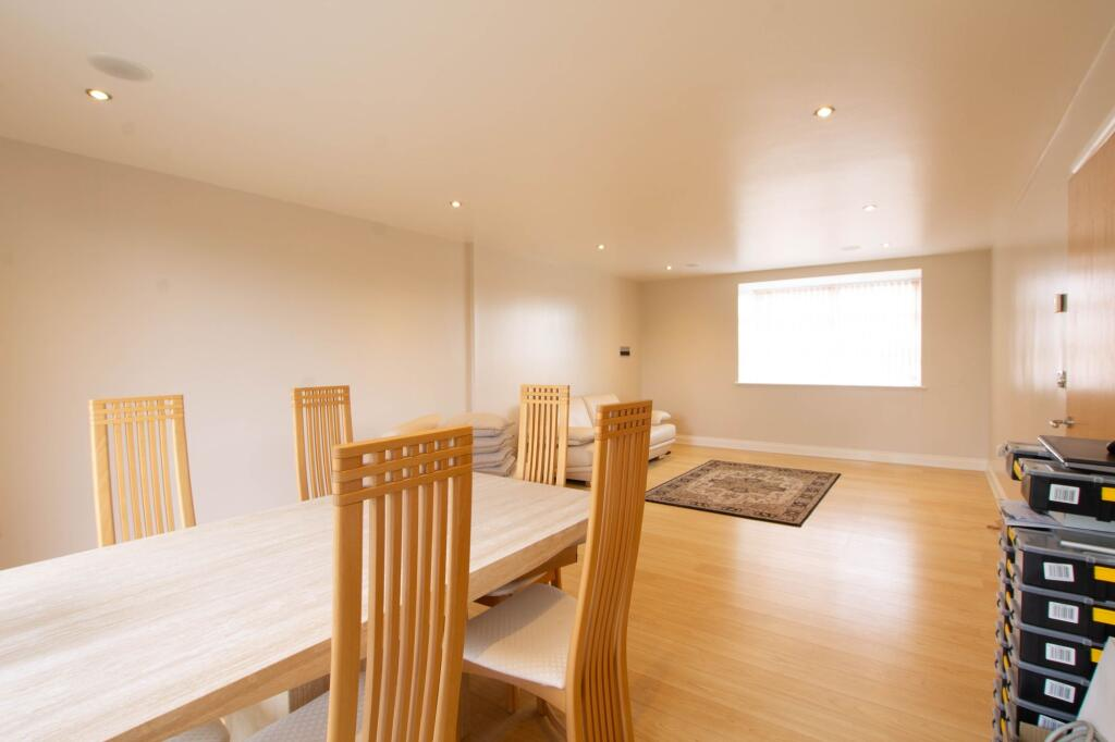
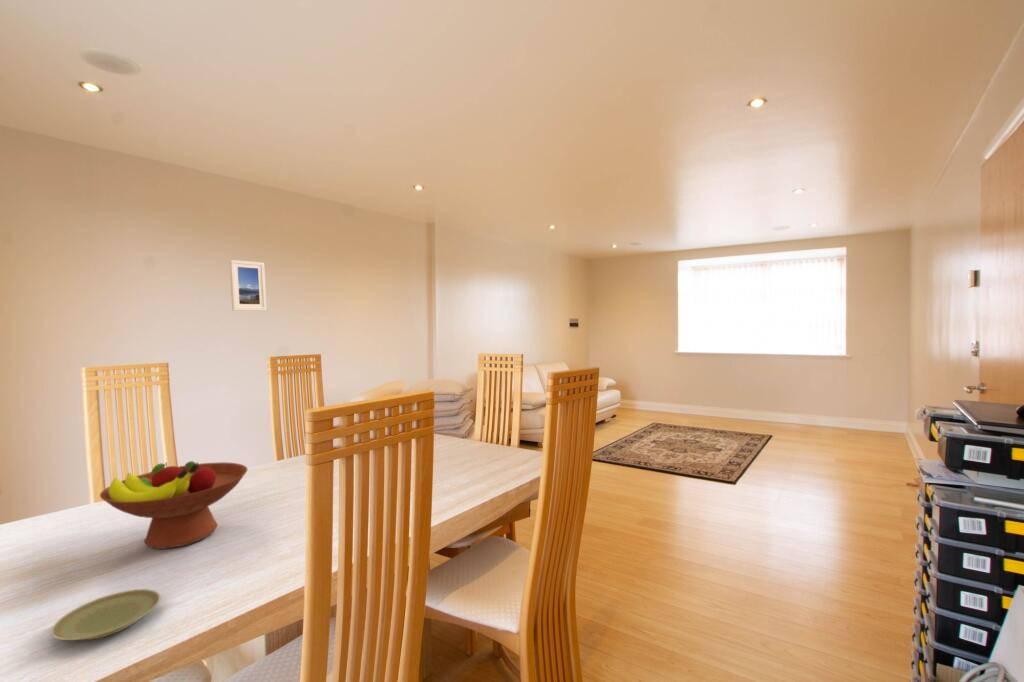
+ fruit bowl [99,460,248,550]
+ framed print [229,259,268,312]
+ plate [50,588,161,641]
